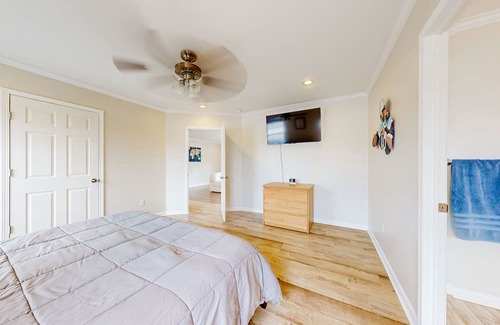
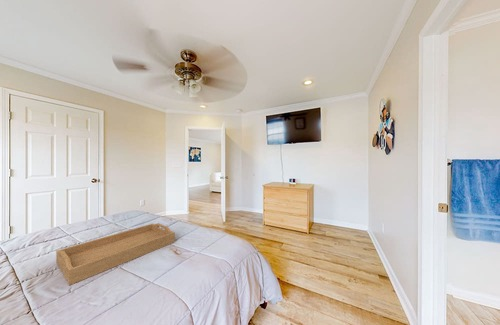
+ serving tray [55,222,176,286]
